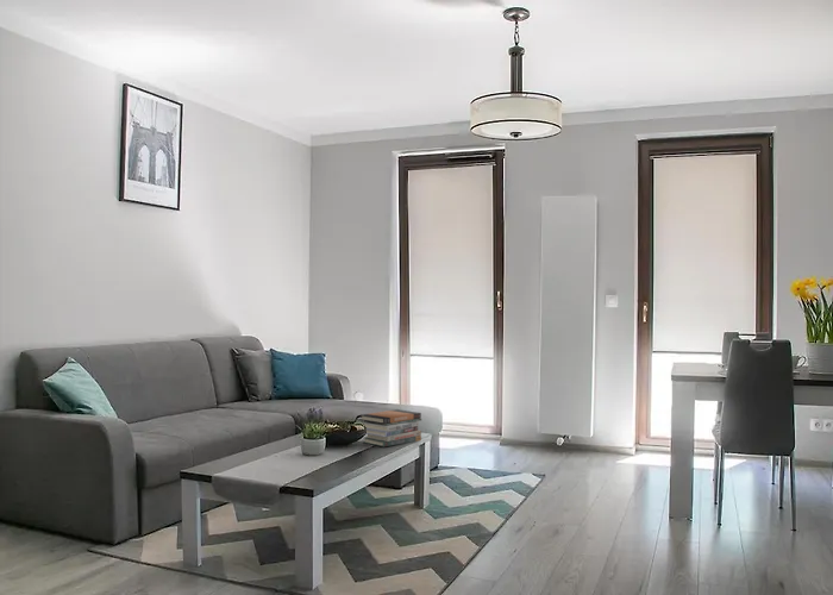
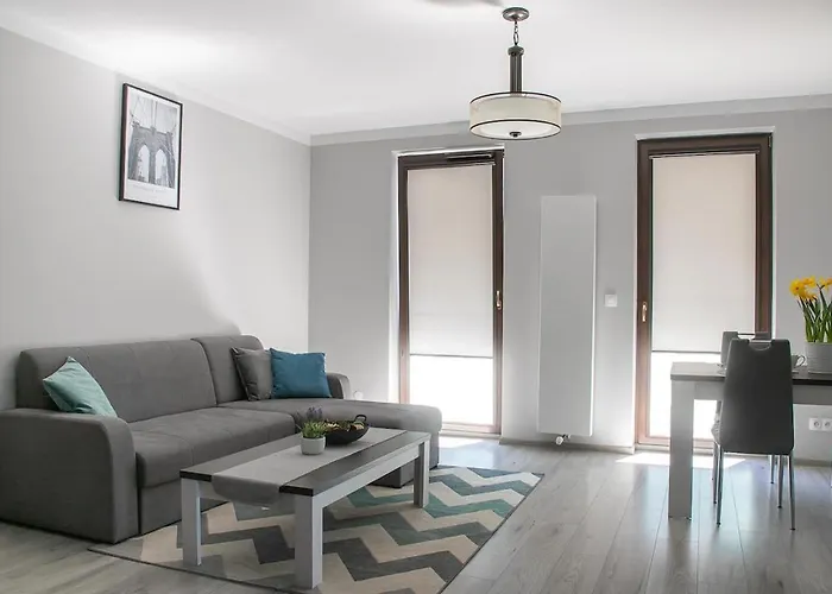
- book stack [358,408,422,447]
